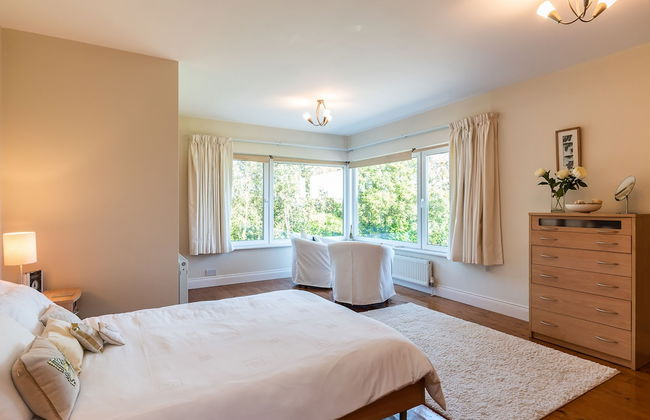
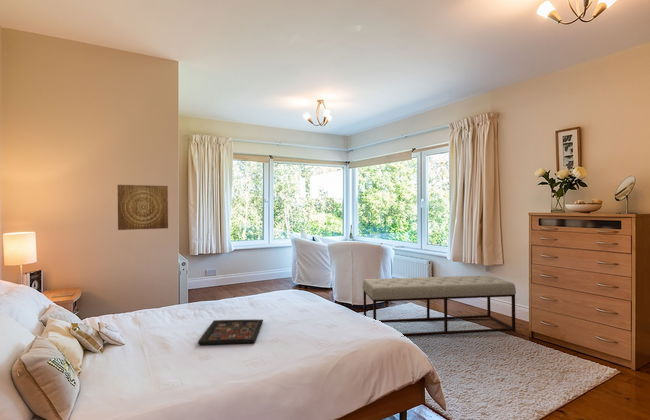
+ wall art [117,184,169,231]
+ decorative tray [197,319,264,346]
+ bench [362,274,517,337]
